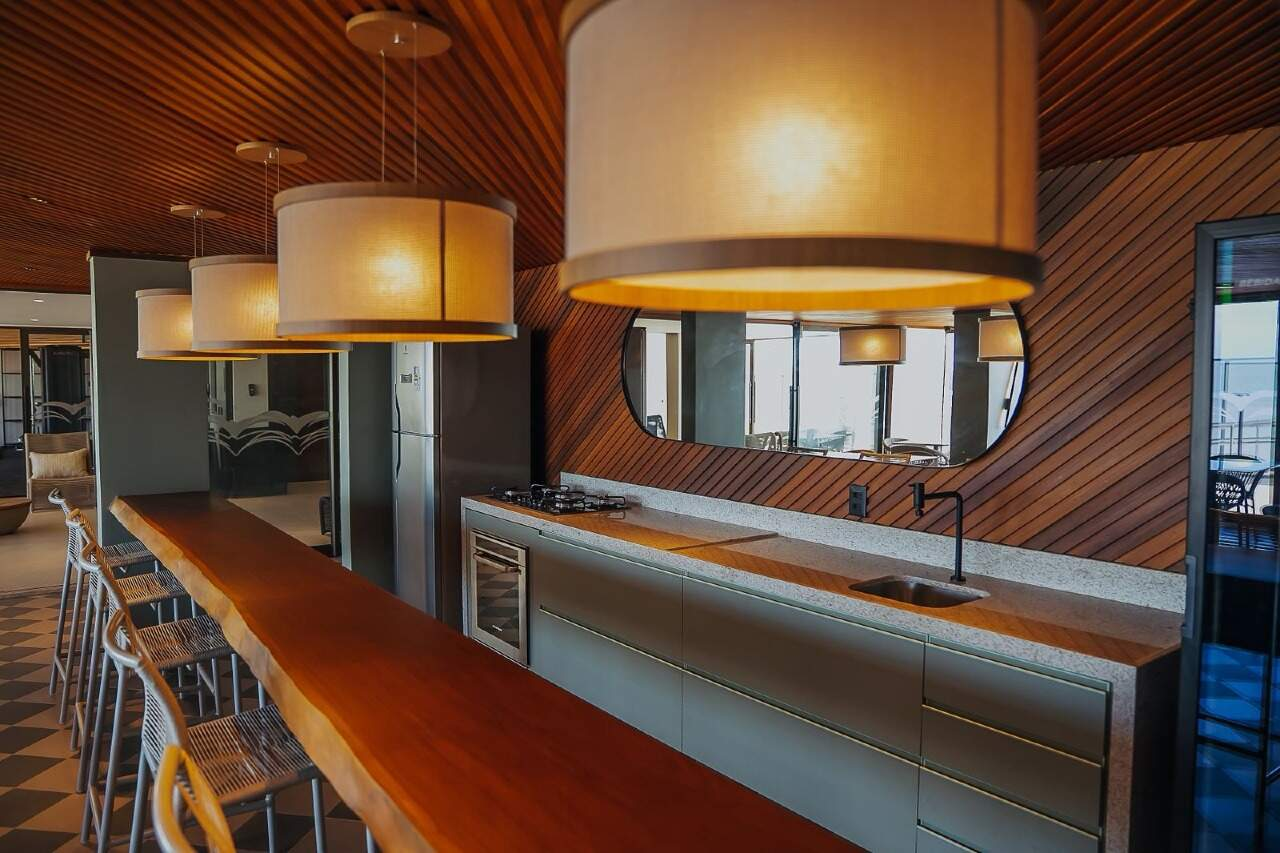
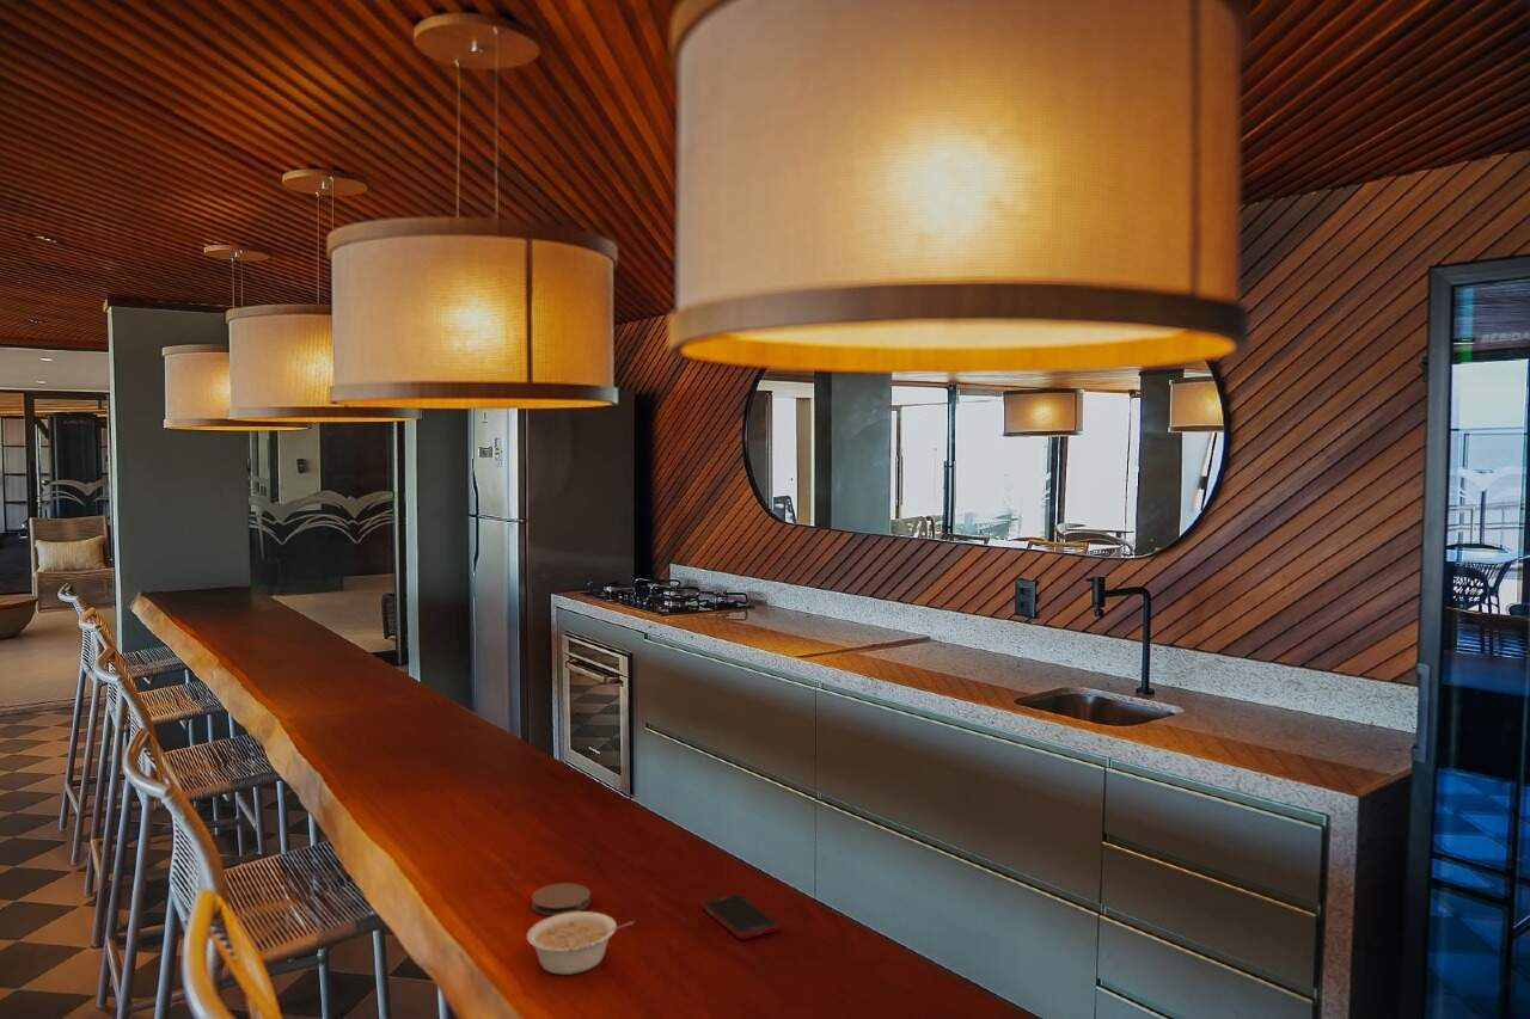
+ legume [526,910,636,976]
+ cell phone [700,892,781,940]
+ coaster [531,882,592,916]
